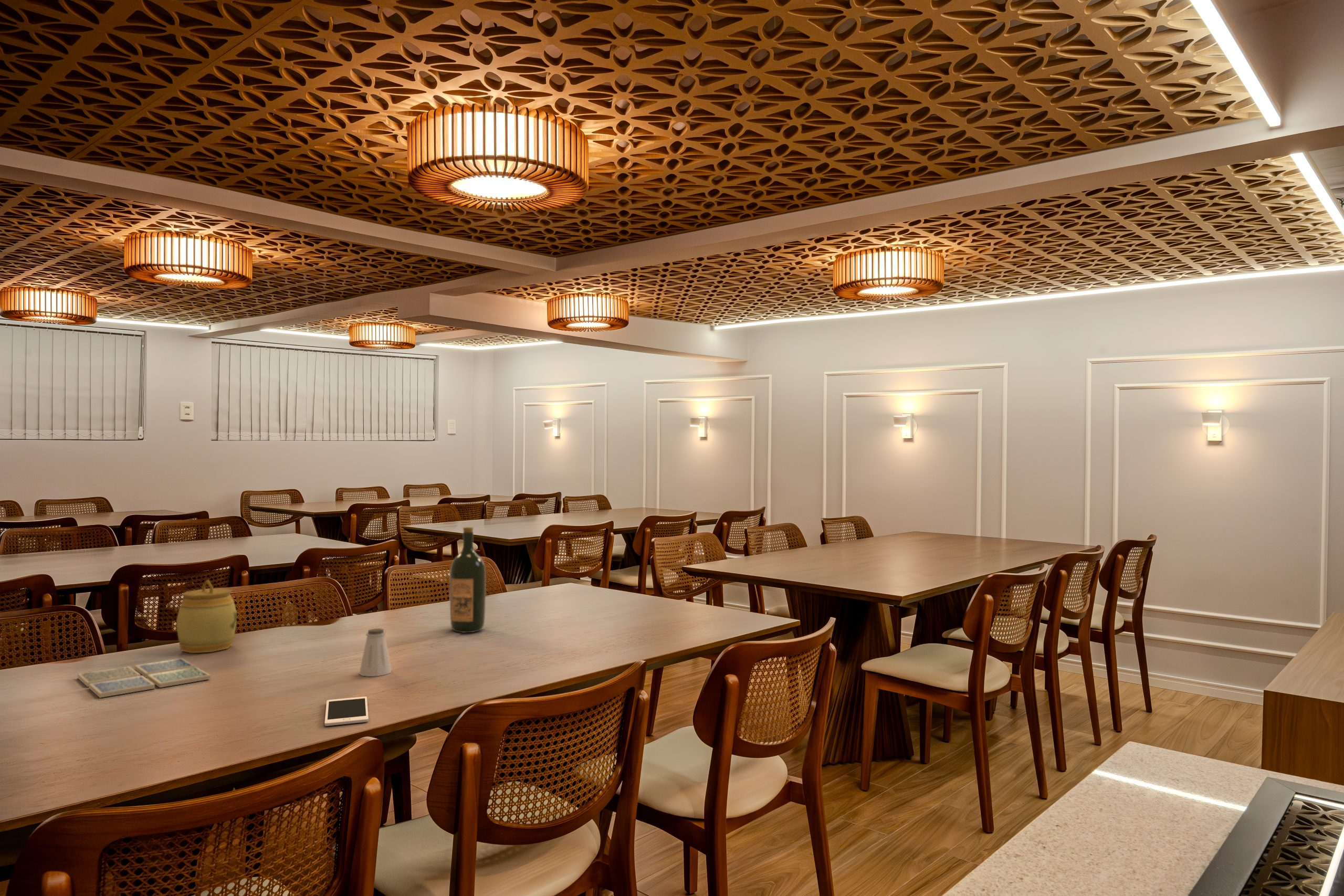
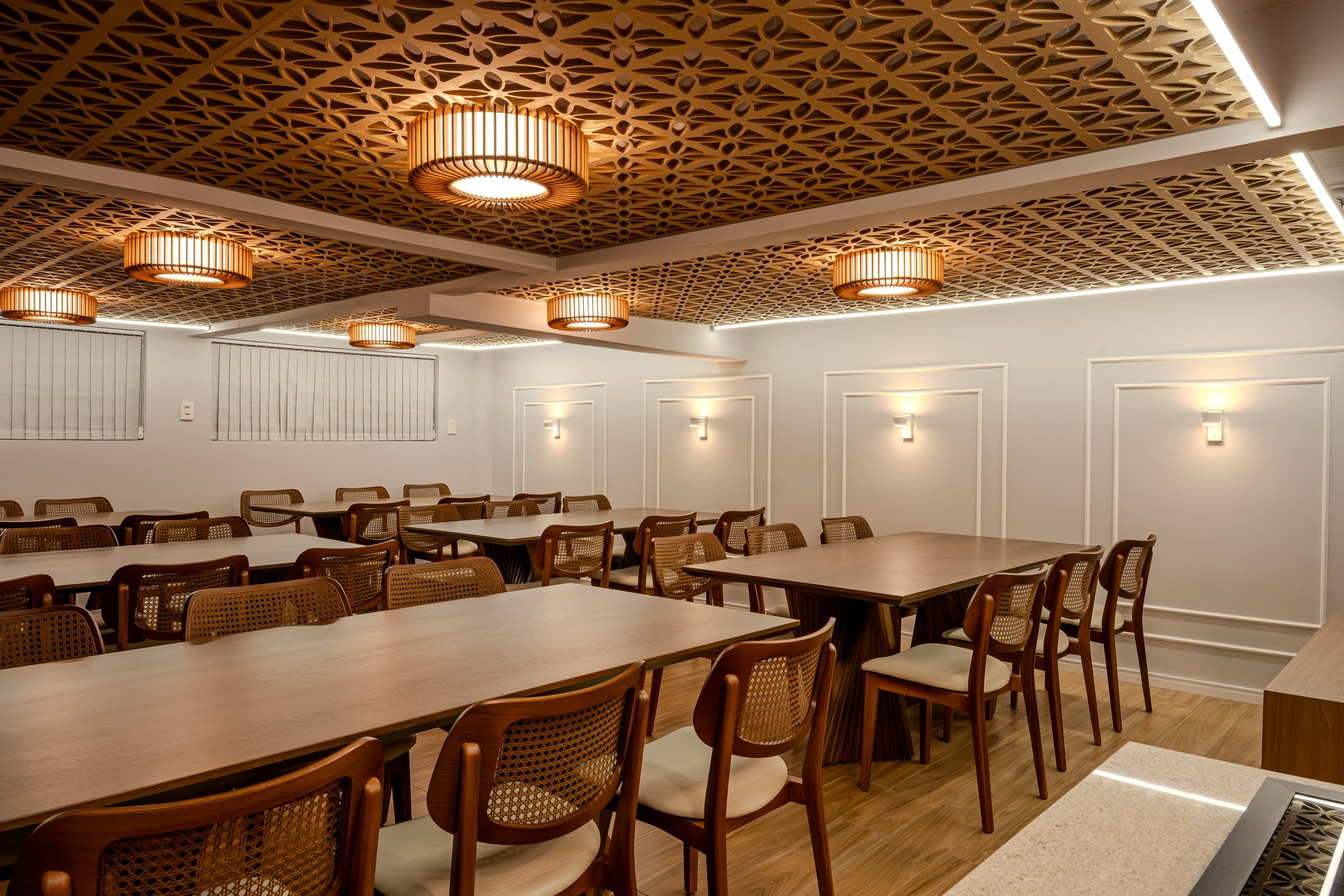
- wine bottle [449,526,486,633]
- saltshaker [359,628,392,677]
- jar [176,579,237,653]
- drink coaster [77,658,211,699]
- cell phone [324,696,369,726]
